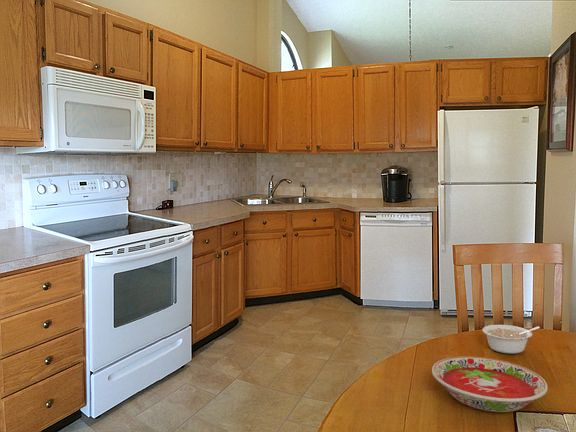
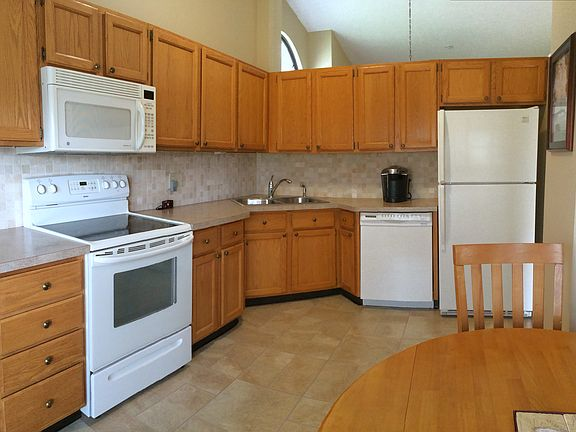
- bowl [431,355,549,413]
- legume [482,324,541,354]
